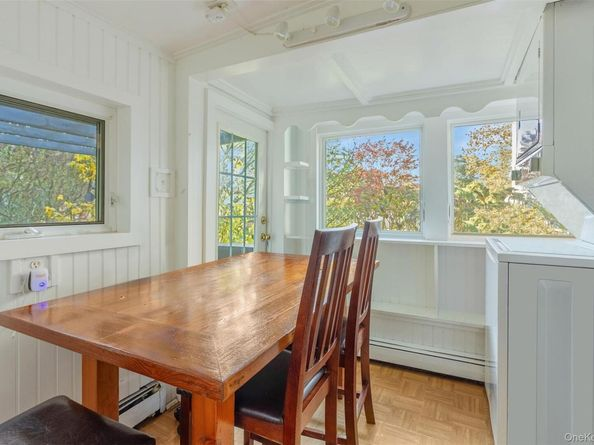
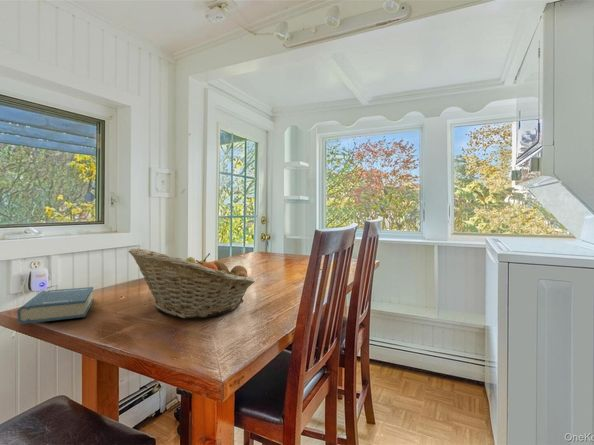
+ book [17,286,94,325]
+ fruit basket [128,247,256,319]
